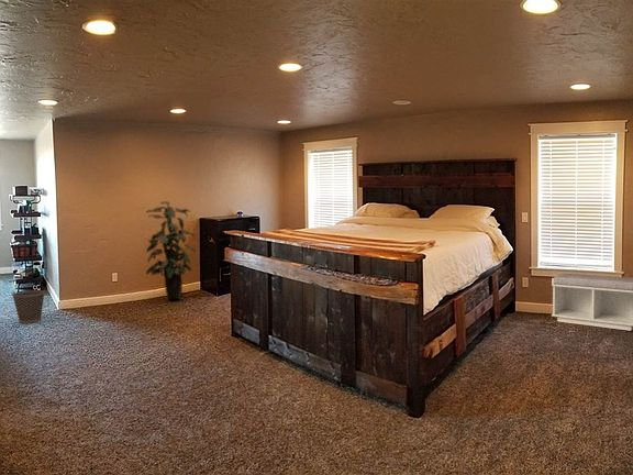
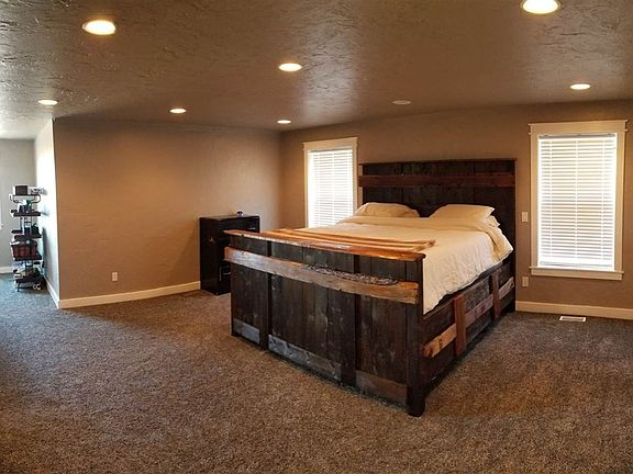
- wastebasket [11,289,46,324]
- indoor plant [145,200,197,300]
- bench [551,273,633,332]
